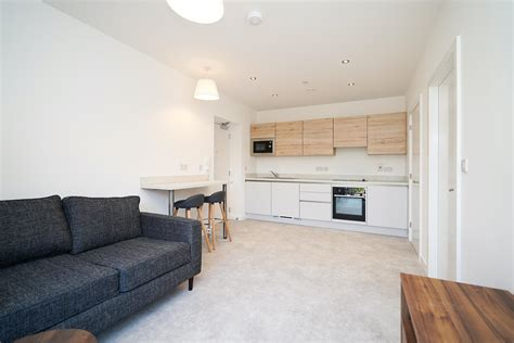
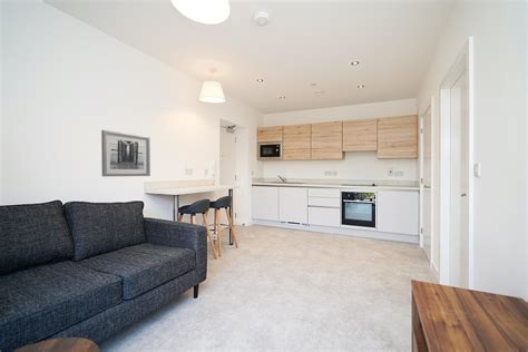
+ wall art [100,129,151,177]
